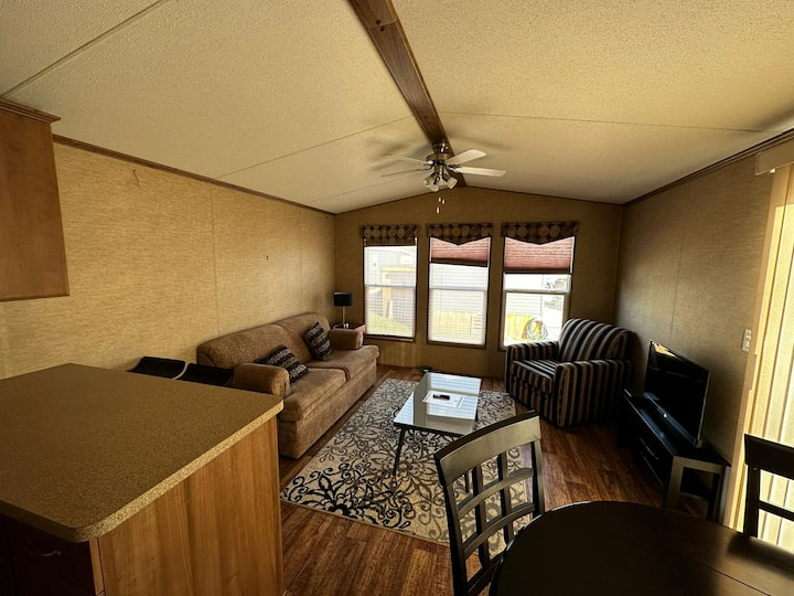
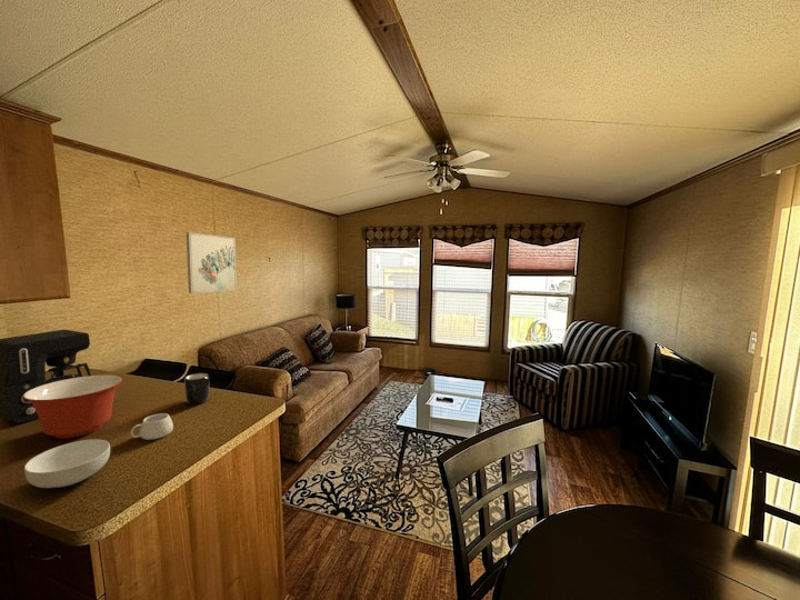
+ mixing bowl [23,374,123,440]
+ wall art [186,231,238,294]
+ mug [130,412,174,441]
+ coffee maker [0,329,92,424]
+ mug [183,372,210,406]
+ cereal bowl [23,439,111,489]
